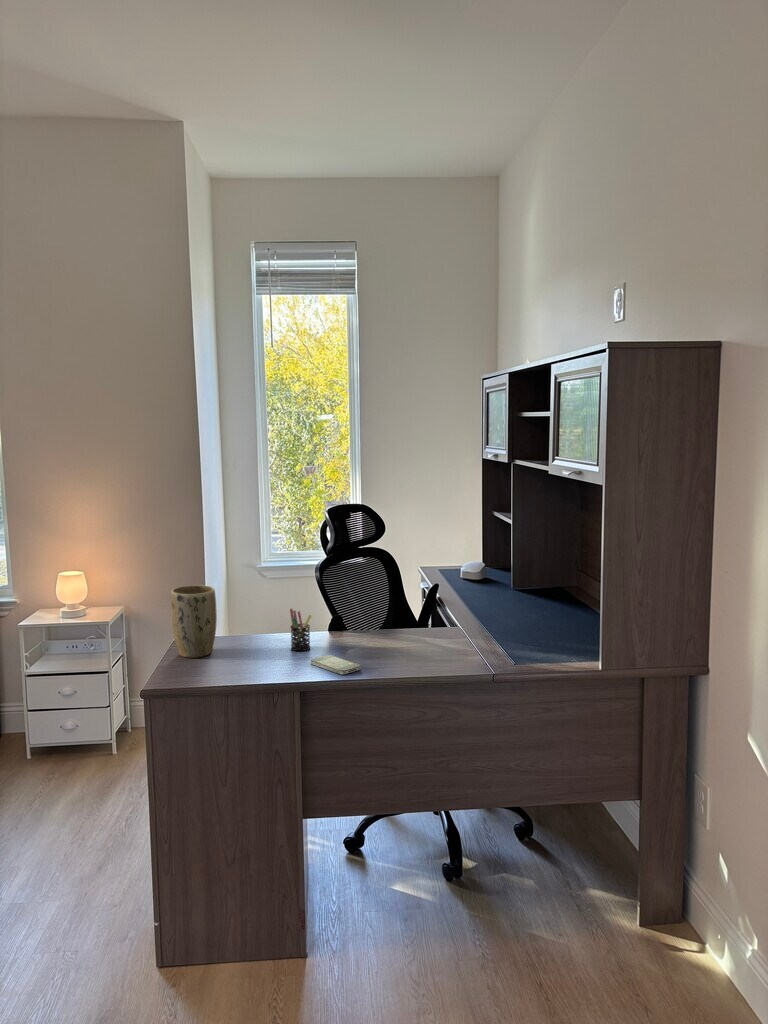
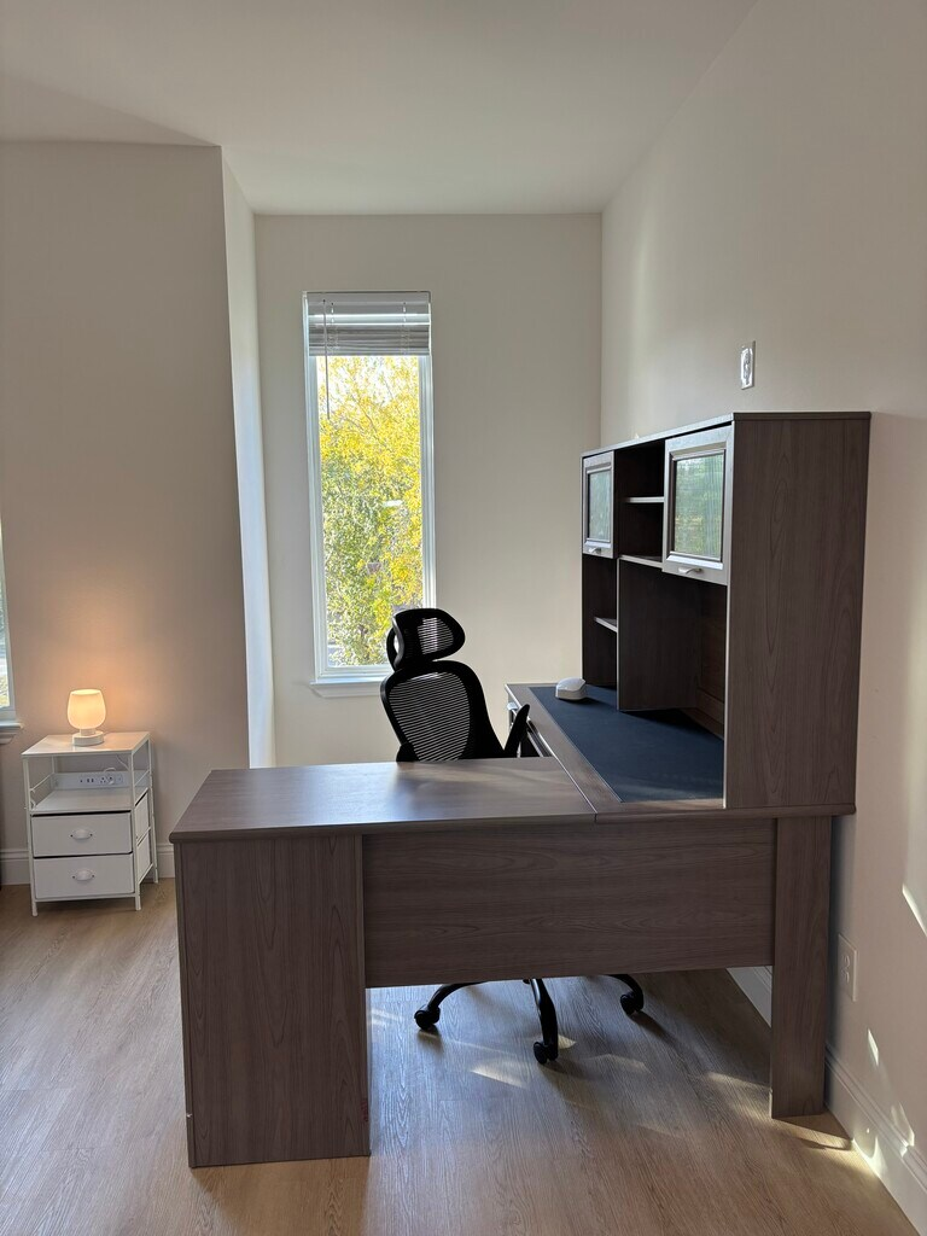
- plant pot [170,584,218,659]
- pen holder [289,608,312,652]
- smartphone [310,654,362,676]
